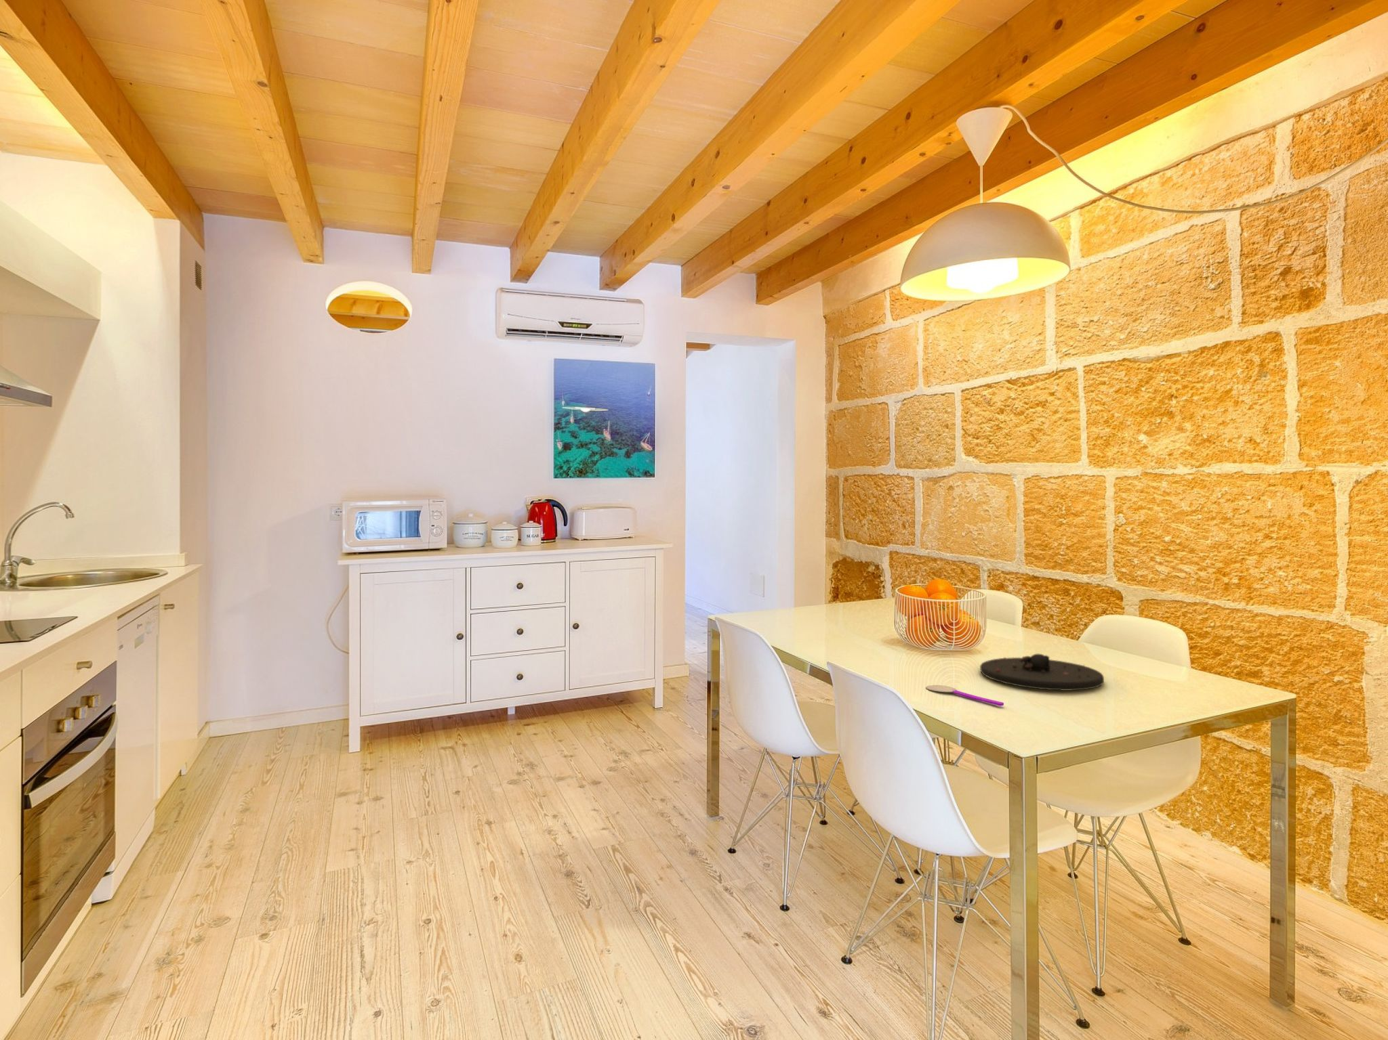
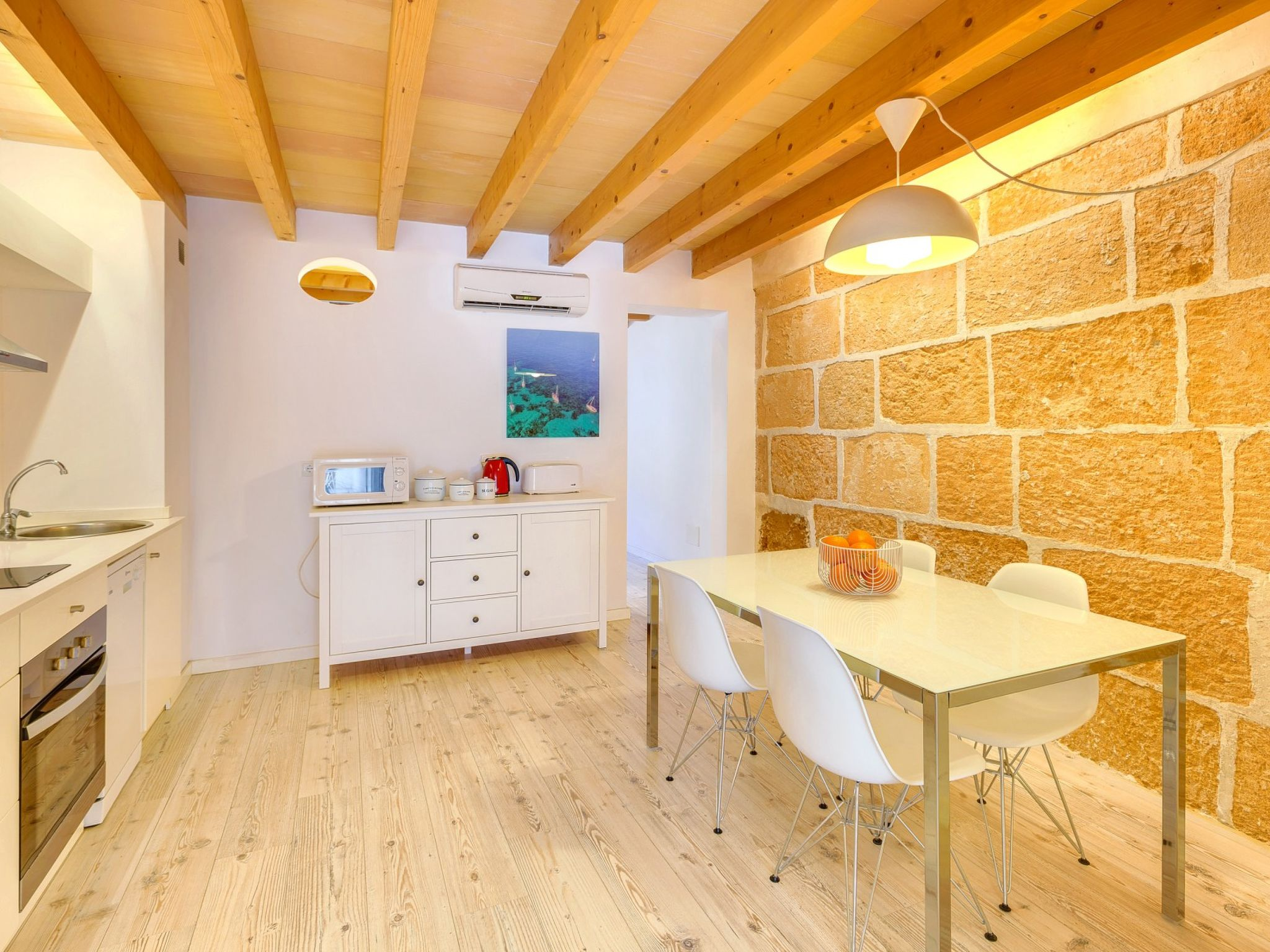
- plate [979,653,1105,692]
- spoon [925,685,1004,706]
